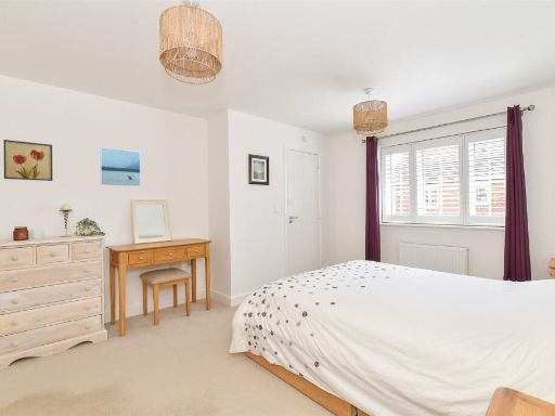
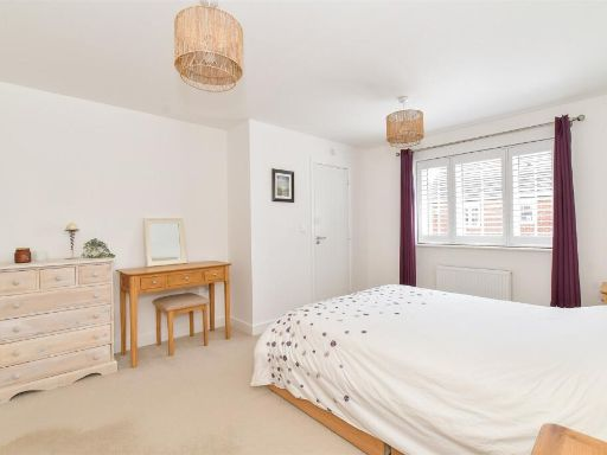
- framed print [99,146,142,187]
- wall art [2,139,53,182]
